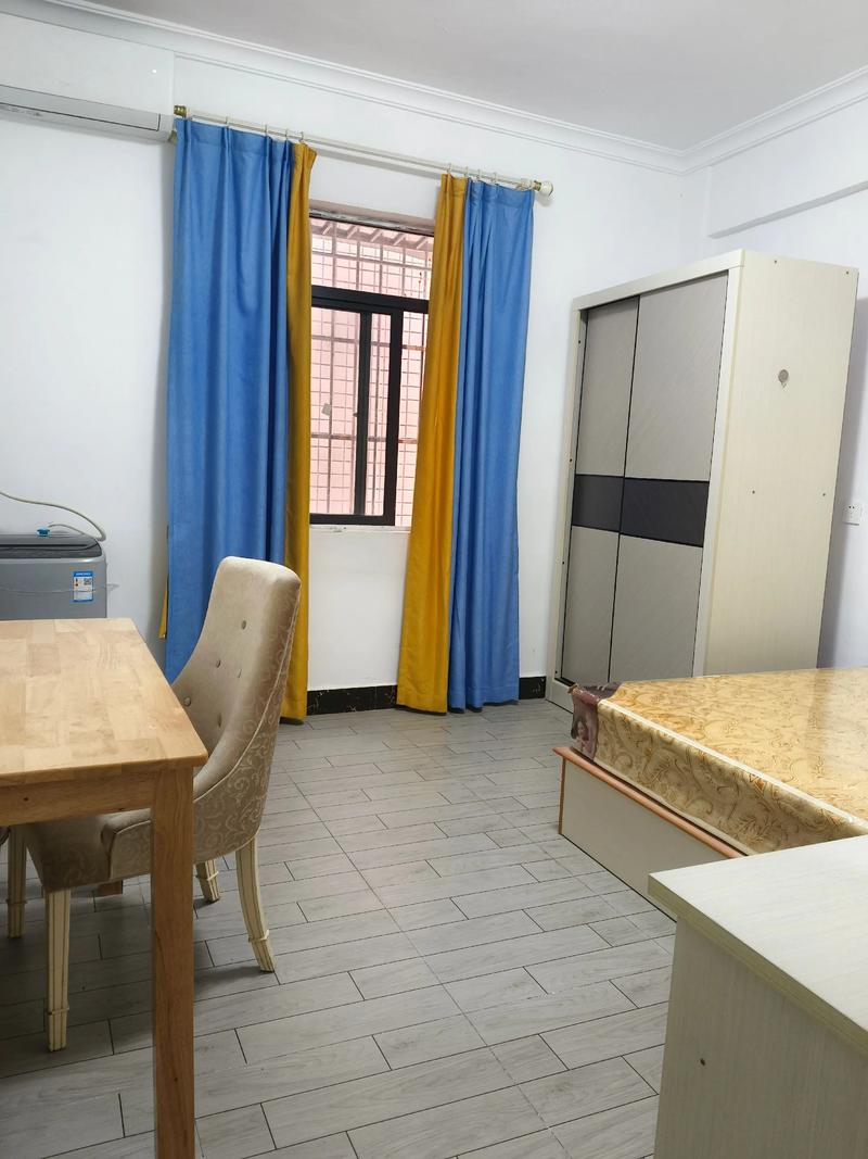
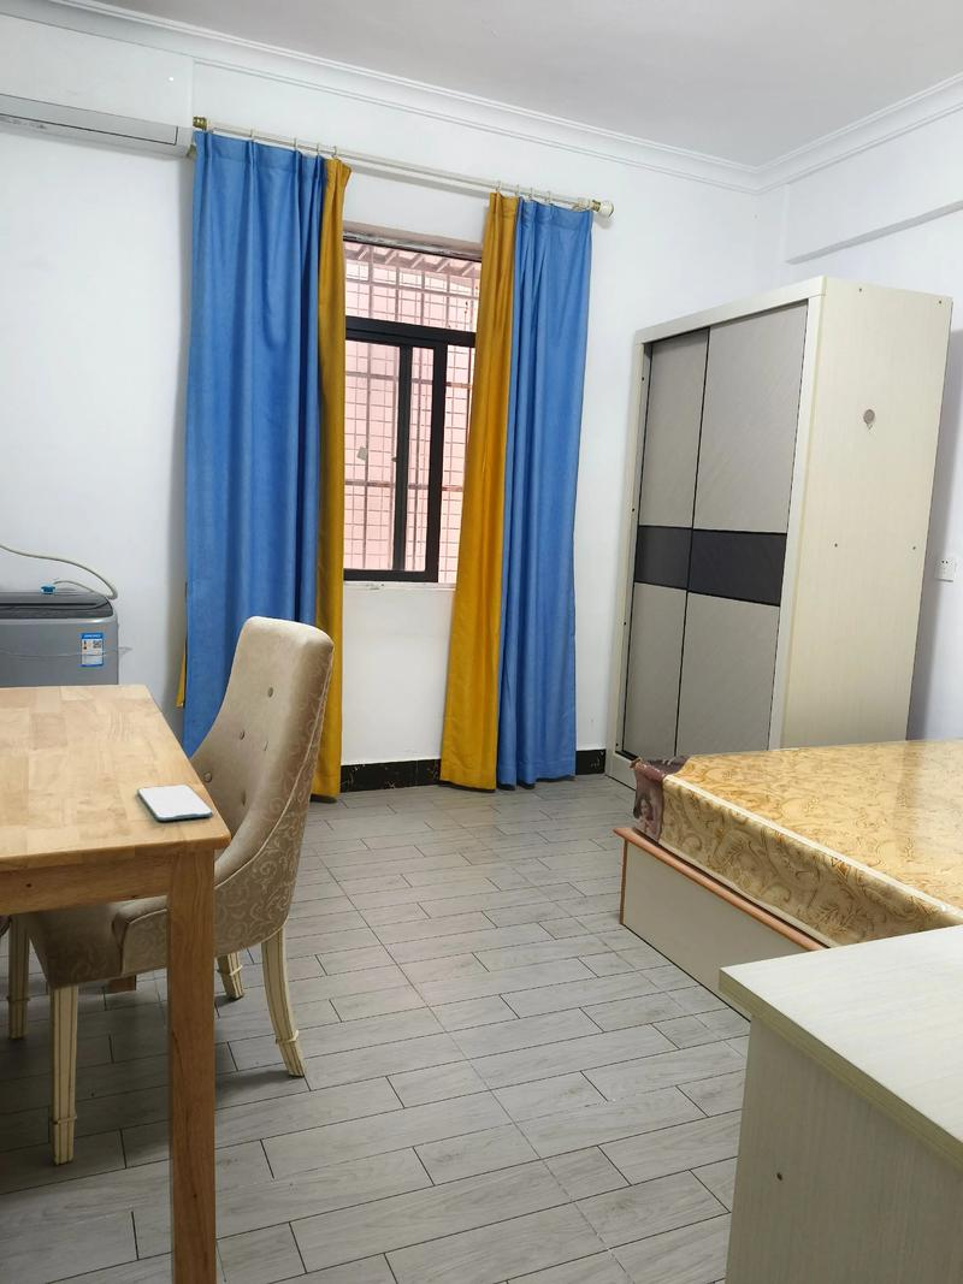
+ smartphone [136,783,214,822]
